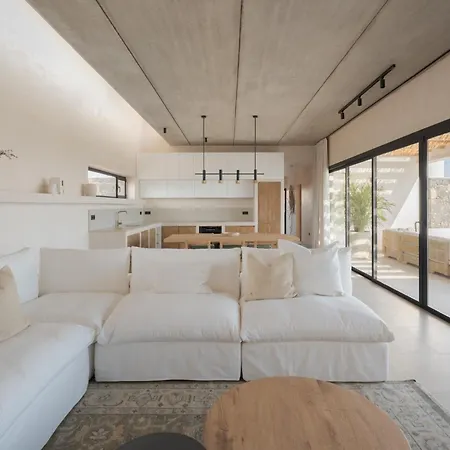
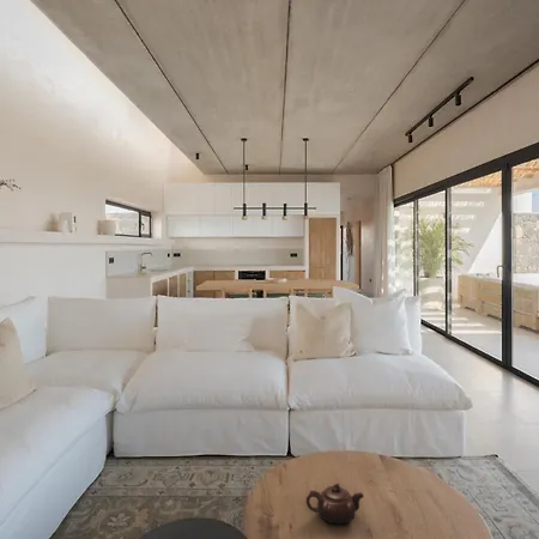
+ teapot [305,483,365,525]
